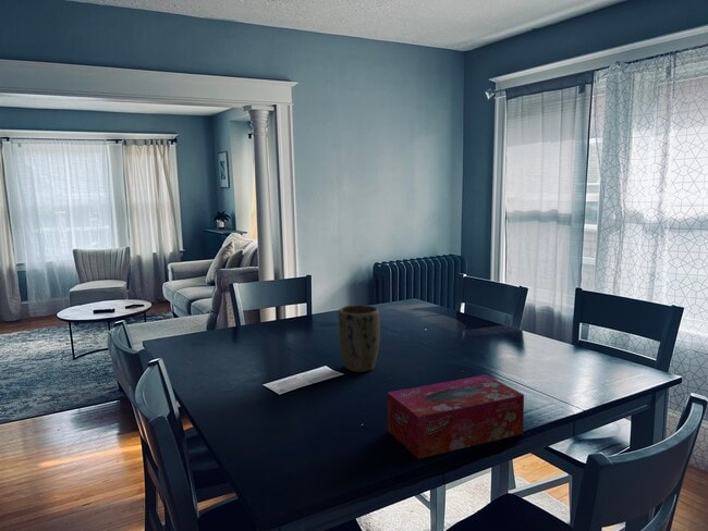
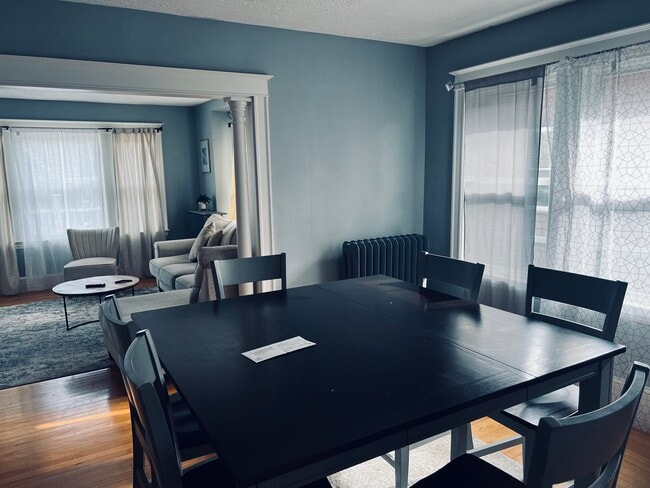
- tissue box [387,374,525,460]
- plant pot [338,304,380,373]
